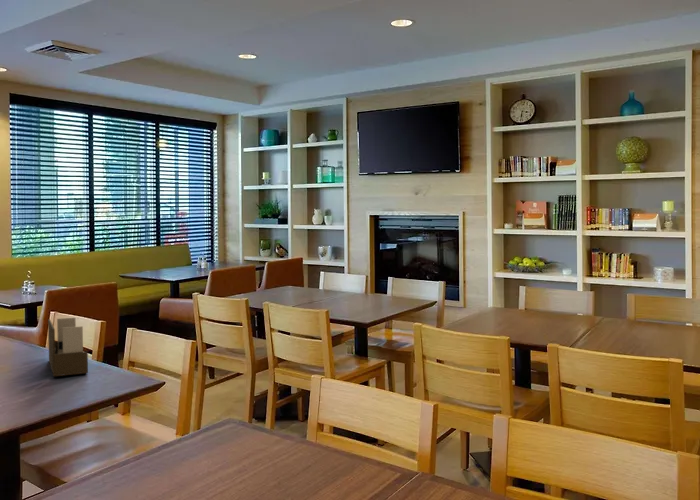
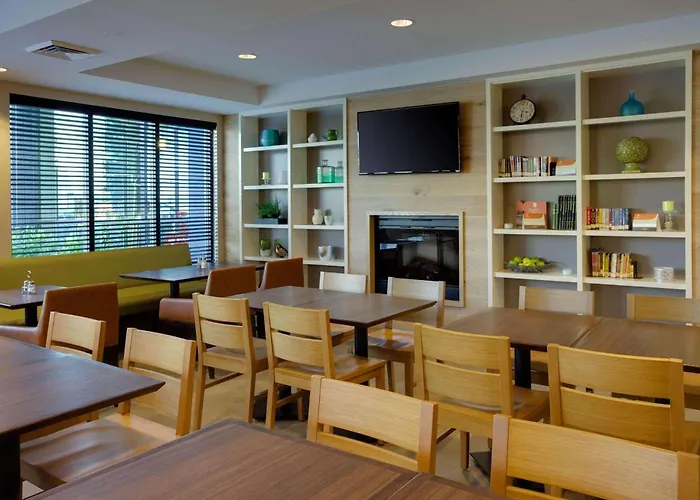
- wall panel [47,317,89,377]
